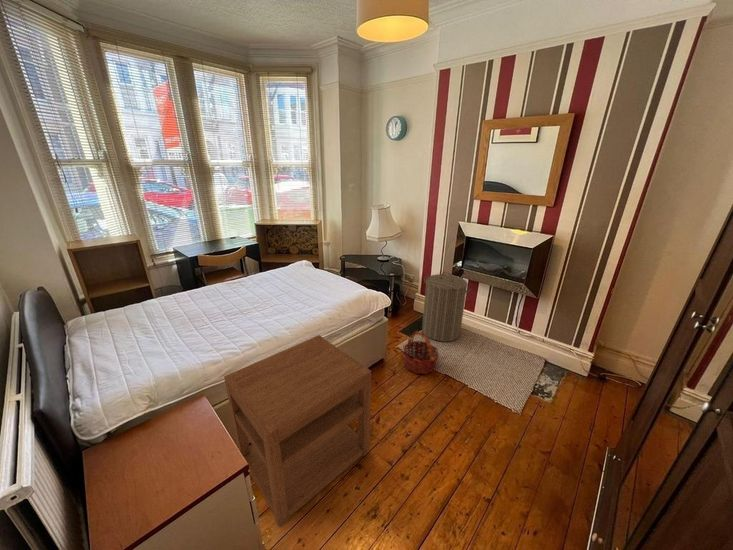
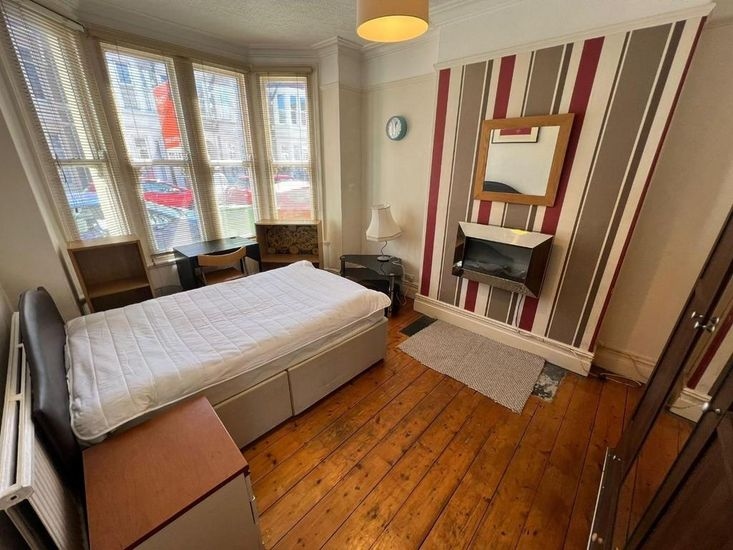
- nightstand [223,334,372,529]
- basket [402,330,440,375]
- laundry hamper [421,271,472,343]
